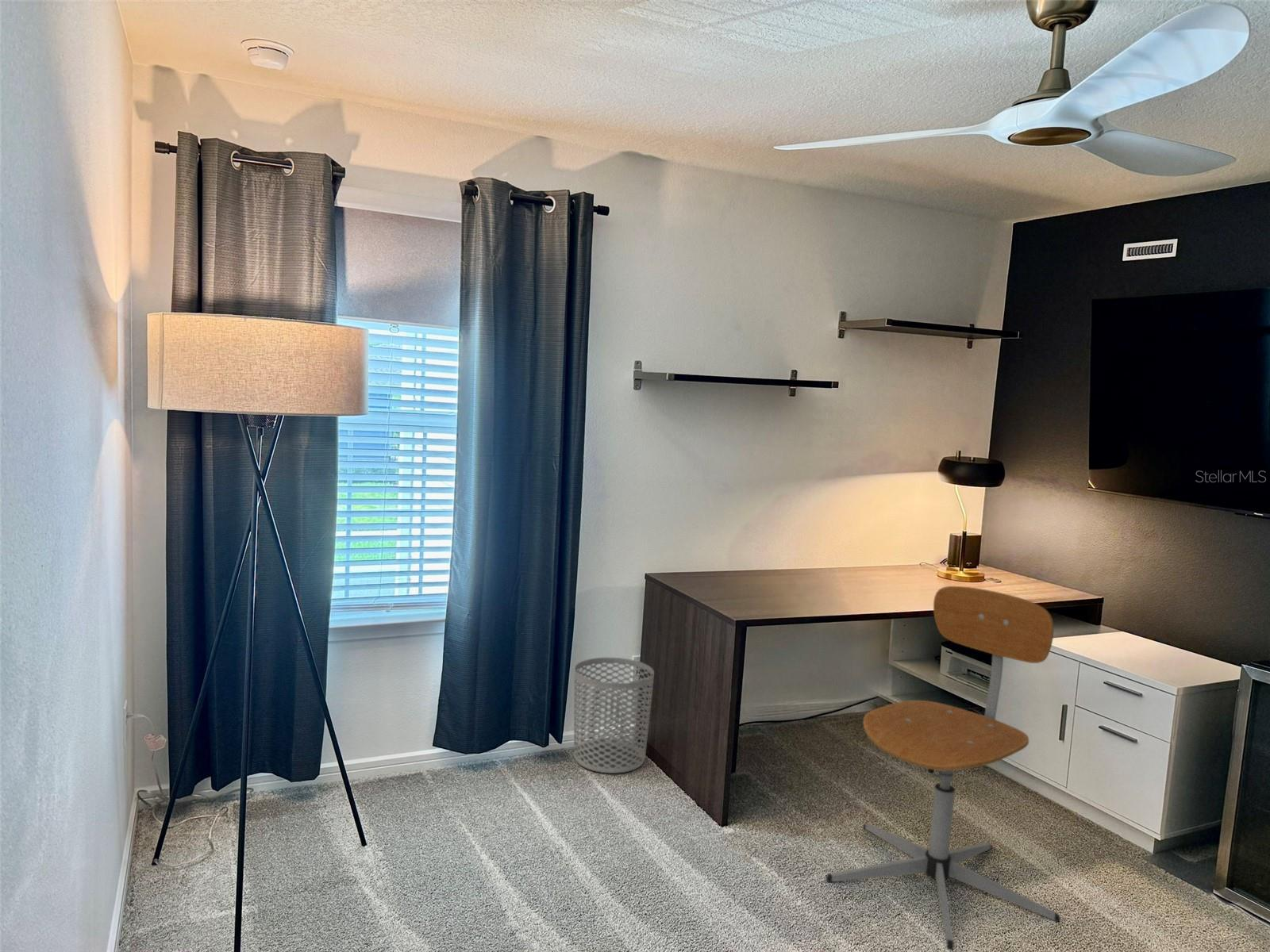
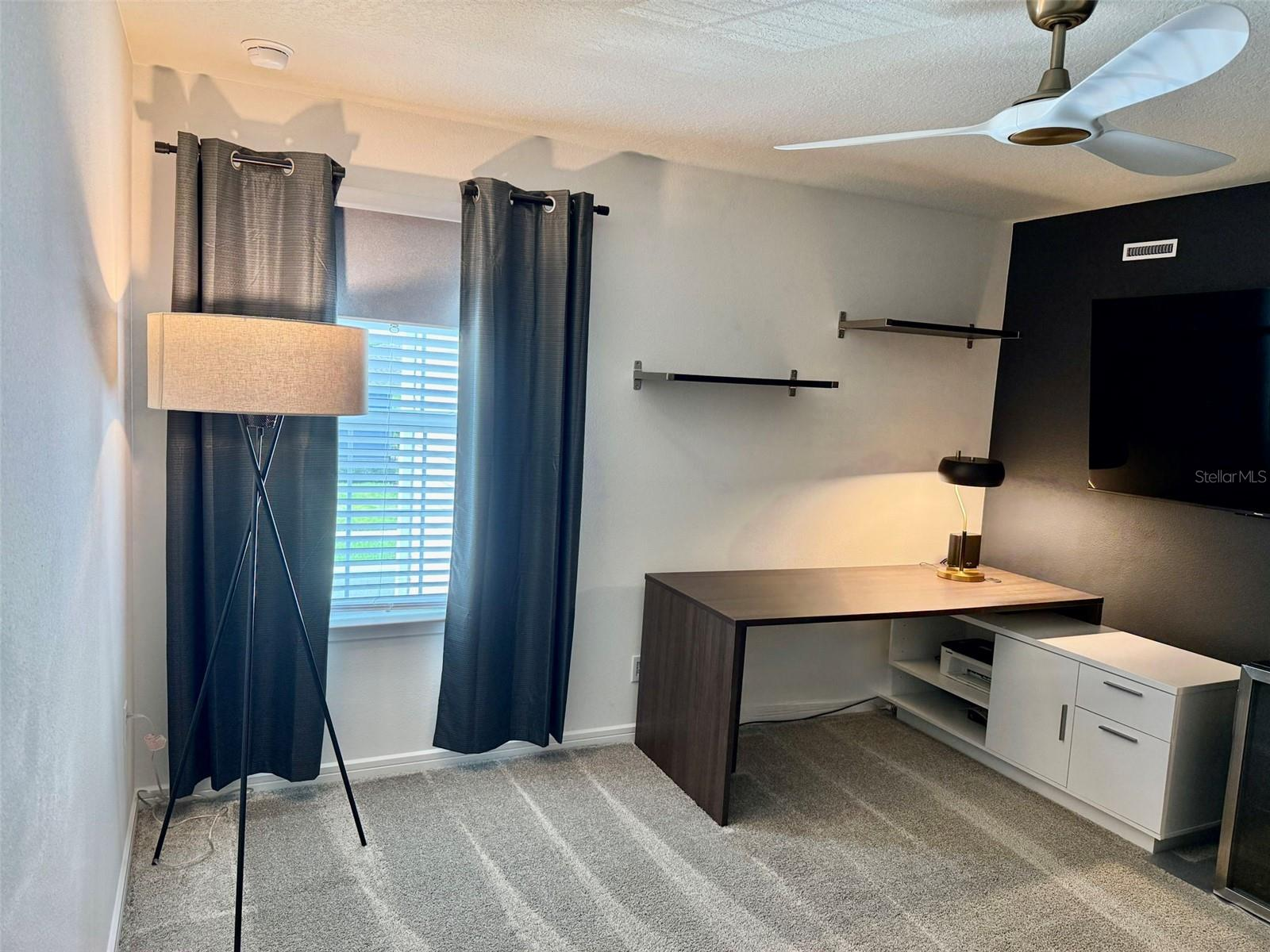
- waste bin [573,657,655,774]
- office chair [825,585,1061,951]
